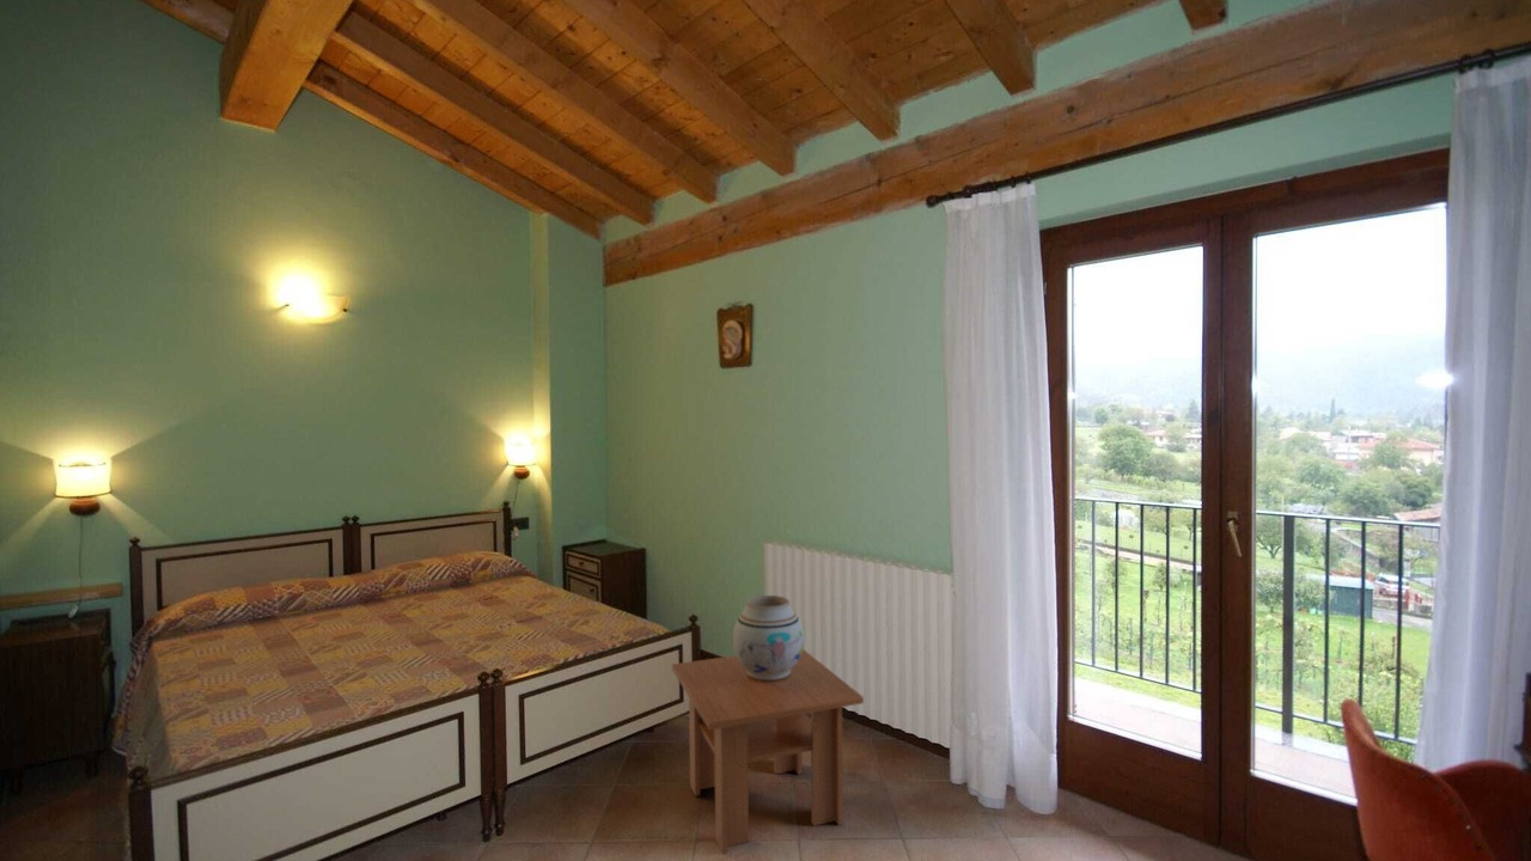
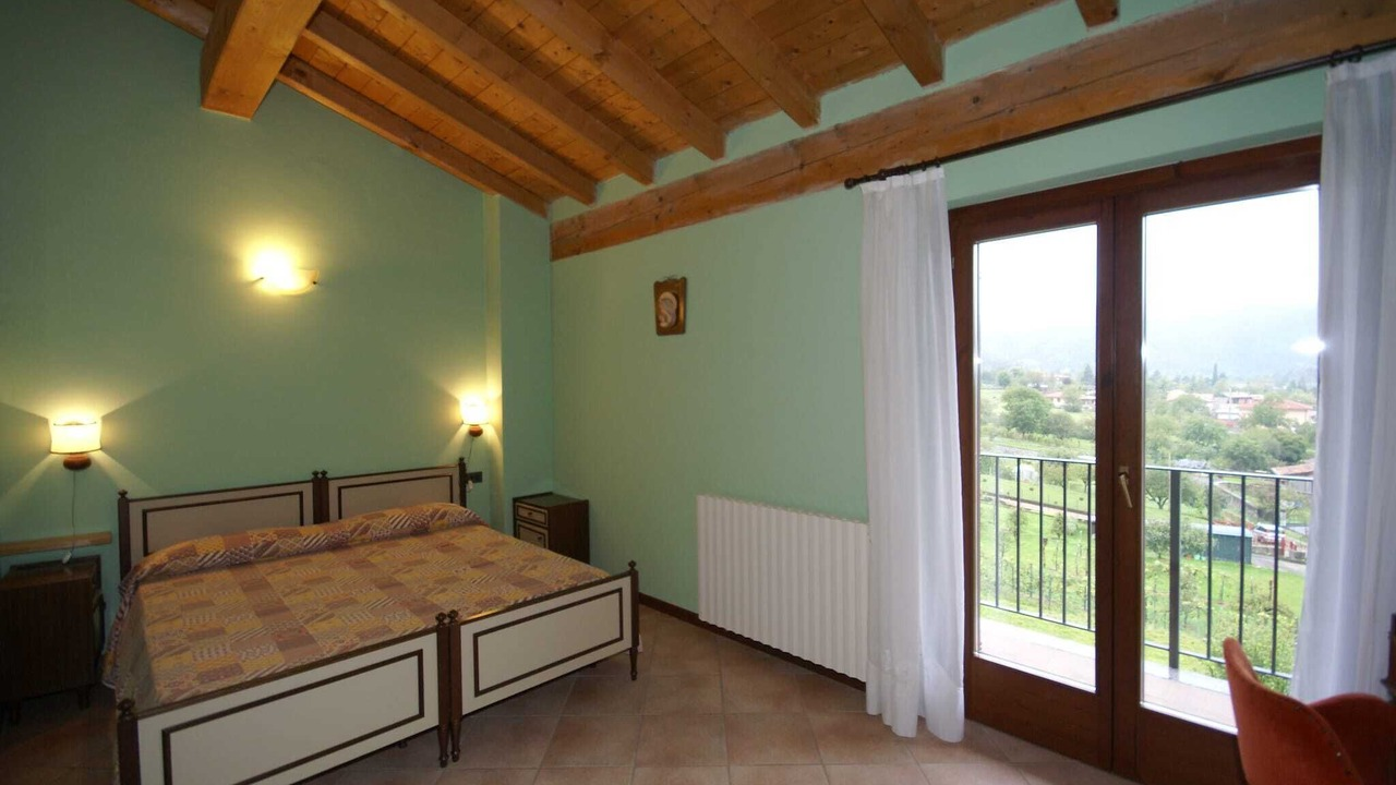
- coffee table [671,648,865,855]
- vase [732,594,805,680]
